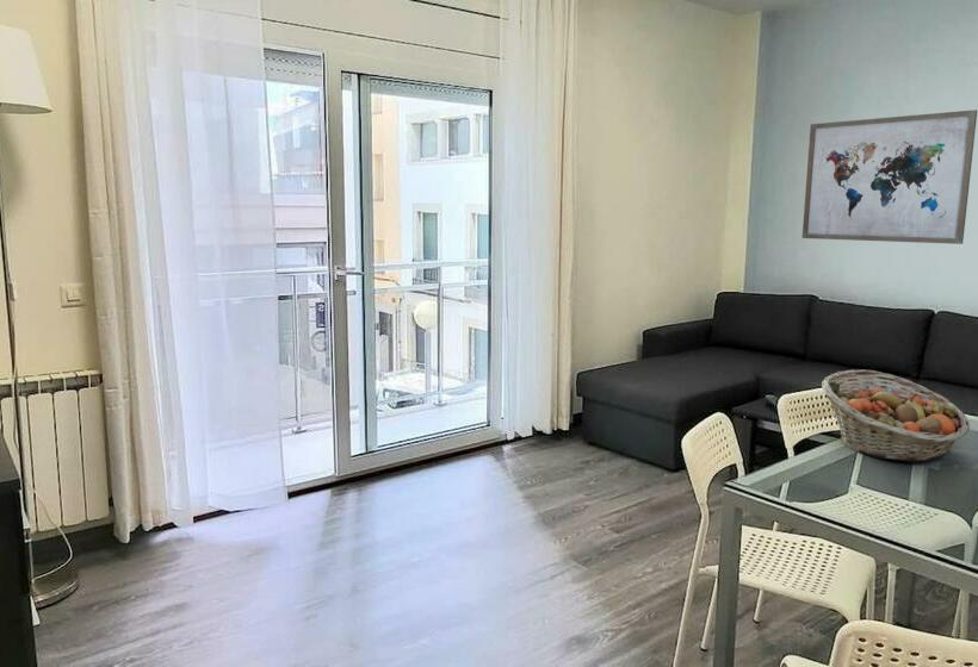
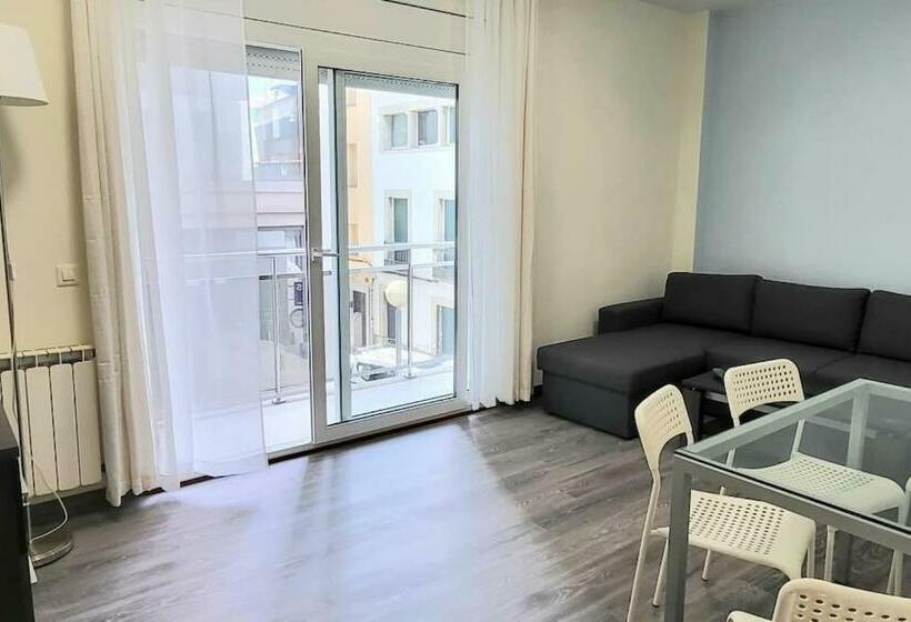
- fruit basket [821,369,971,462]
- wall art [801,108,978,245]
